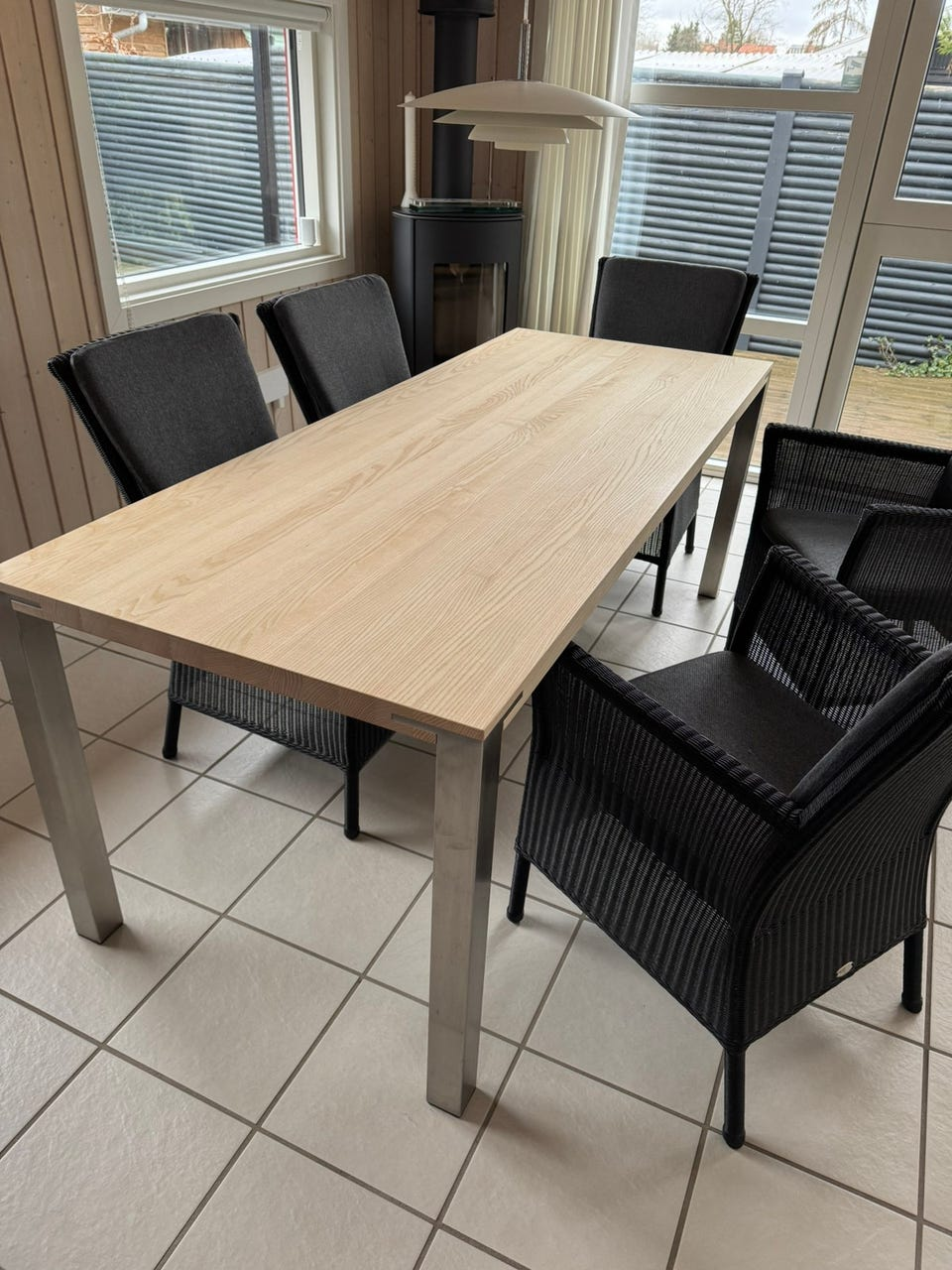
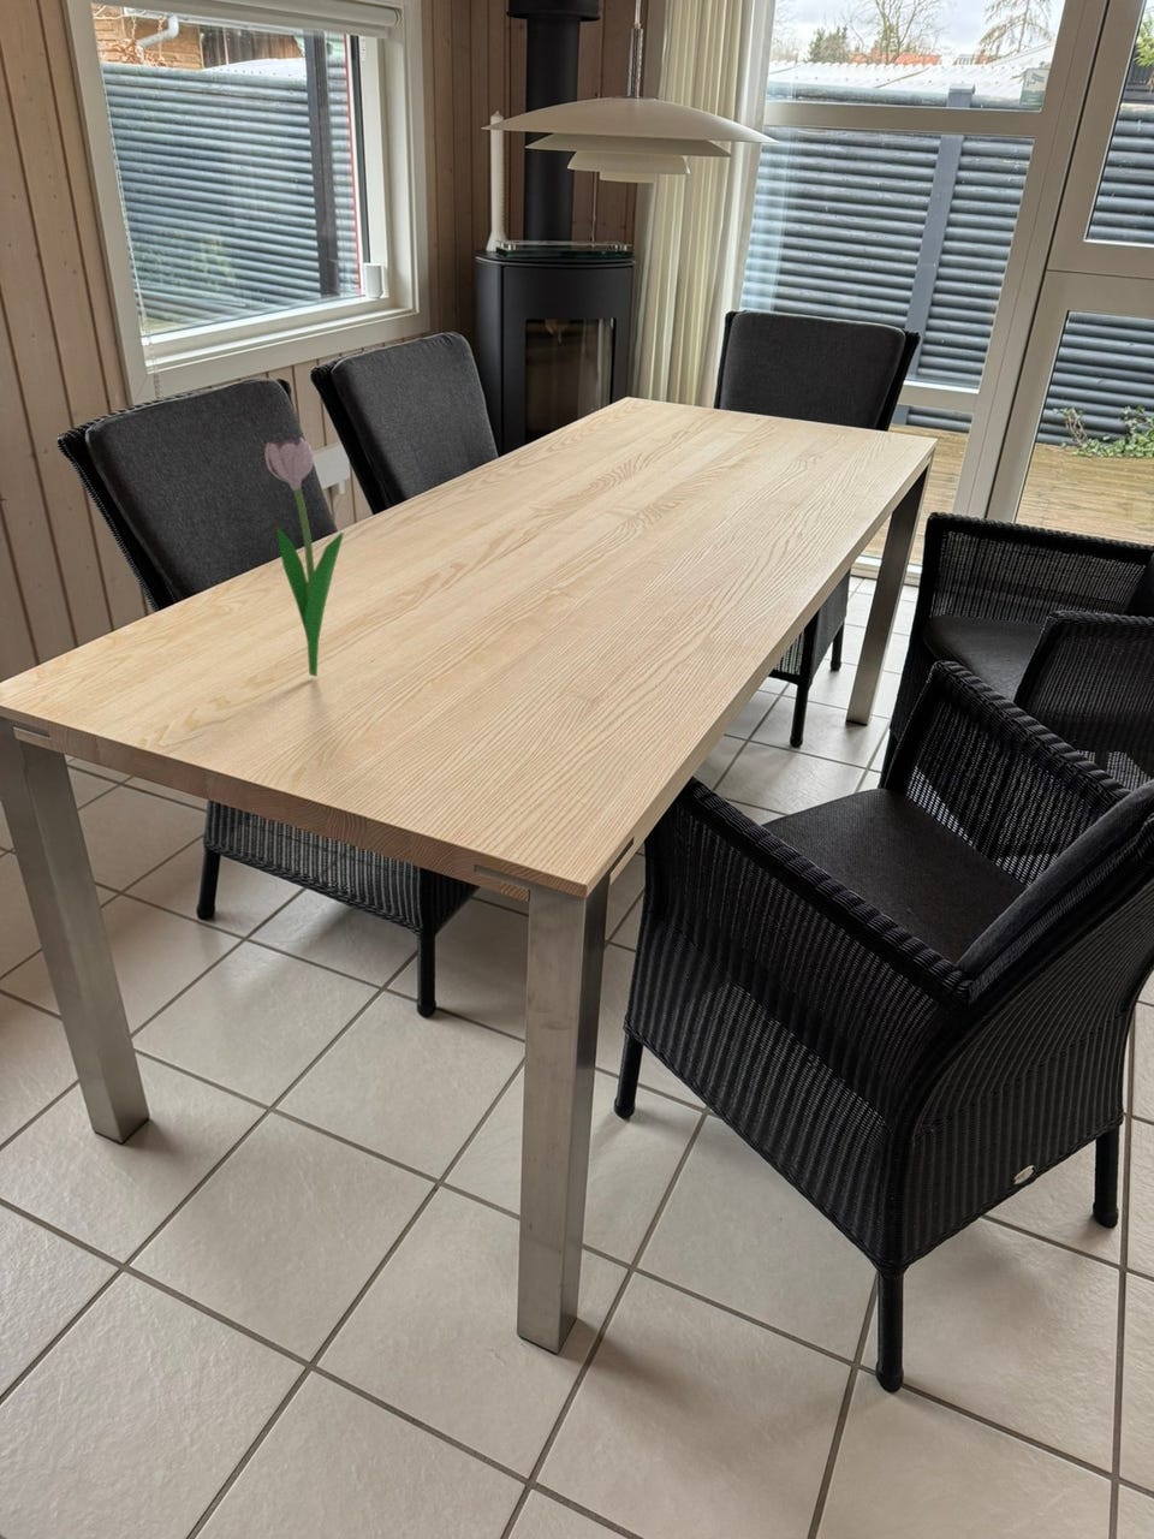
+ flower [264,436,345,679]
